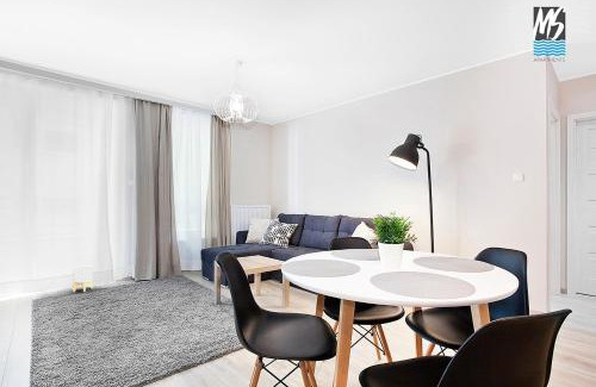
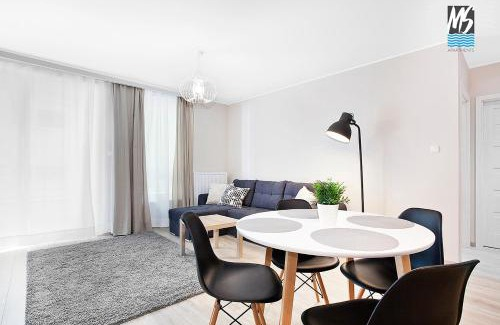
- planter [72,266,94,293]
